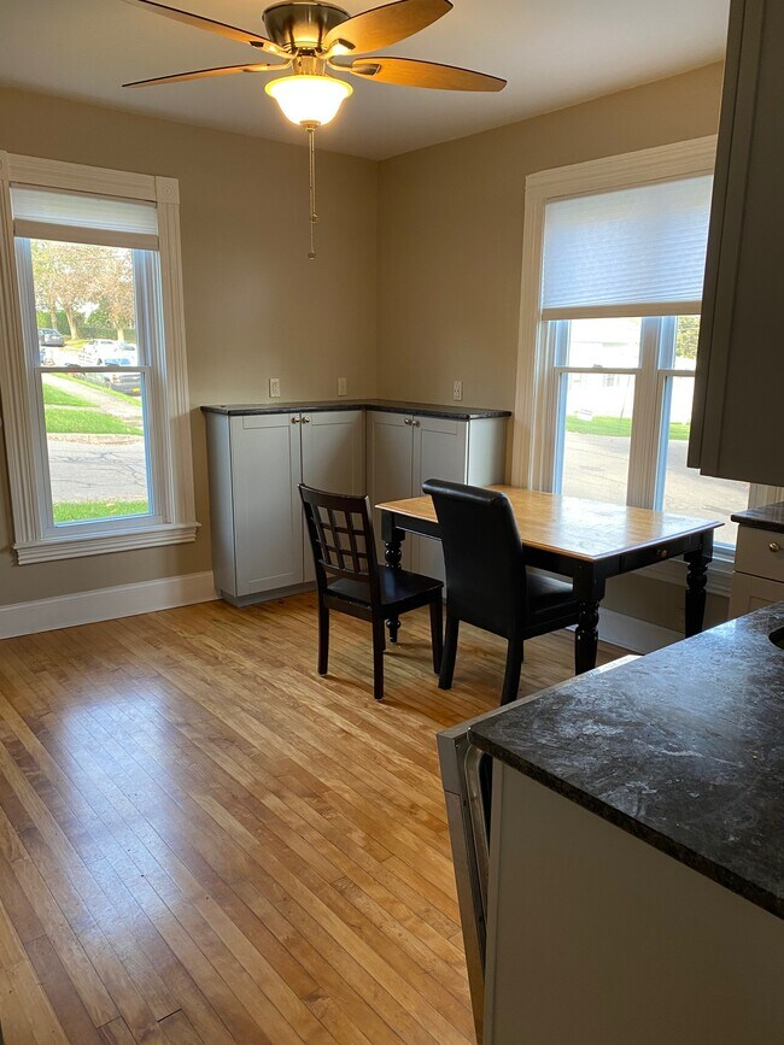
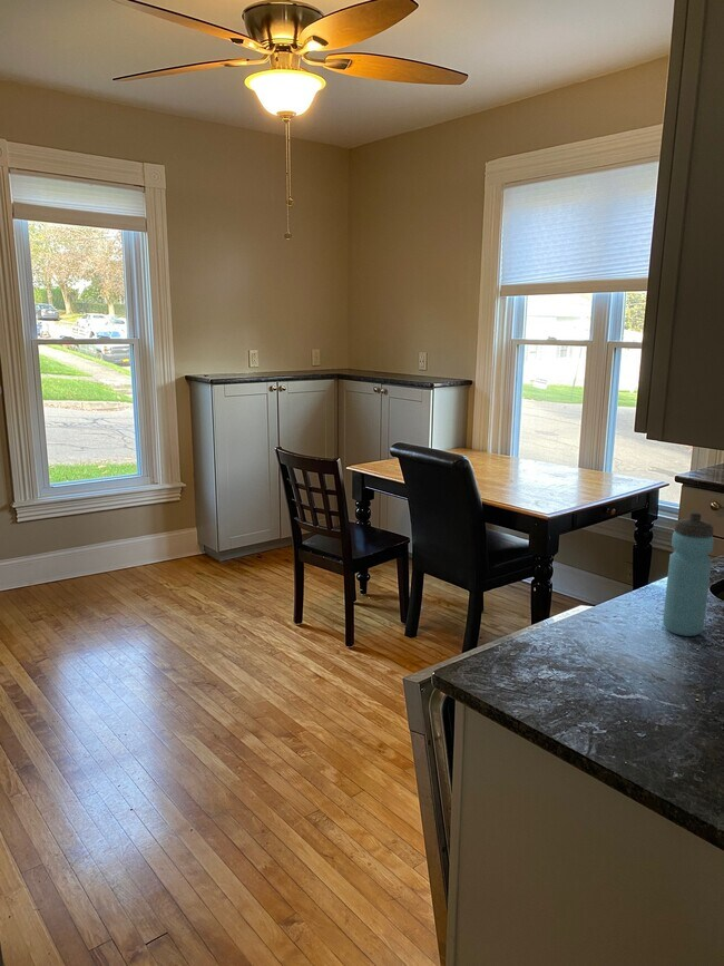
+ water bottle [662,511,715,637]
